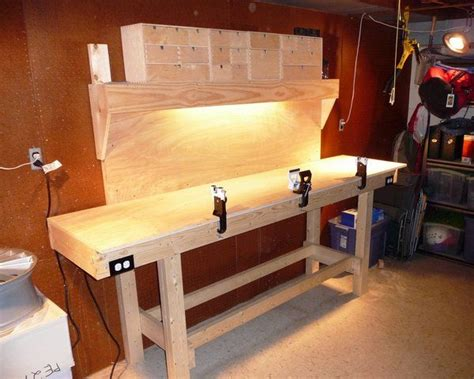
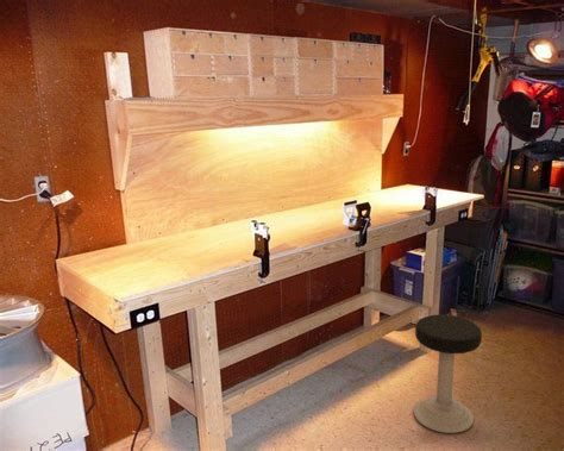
+ stool [413,313,483,434]
